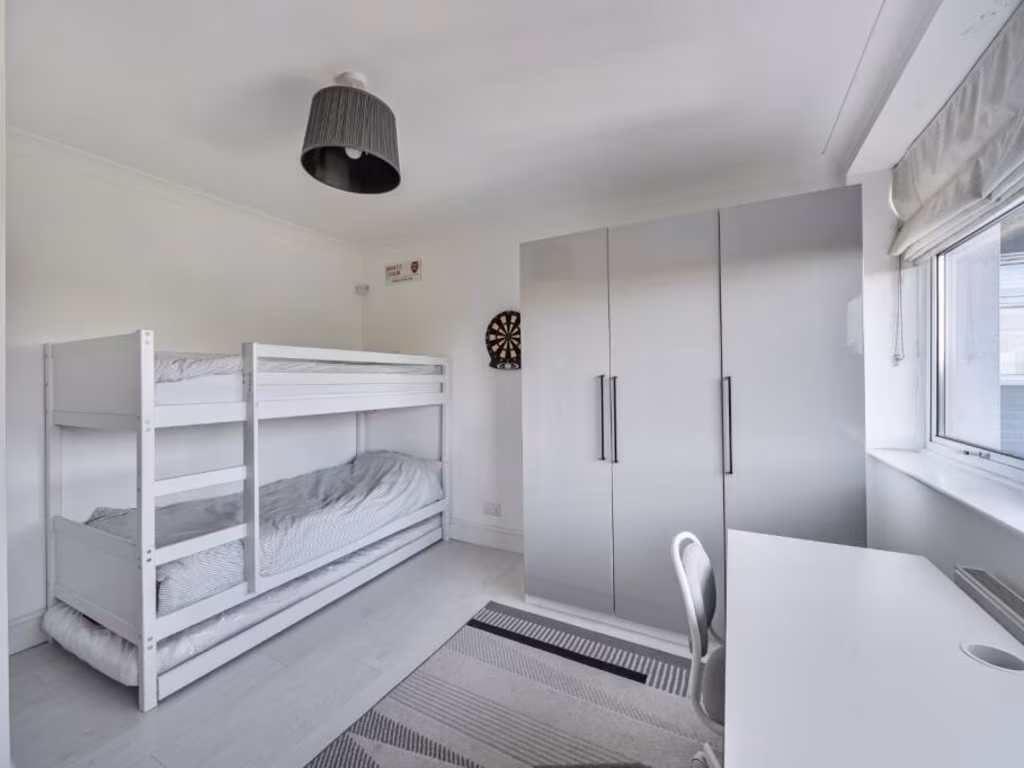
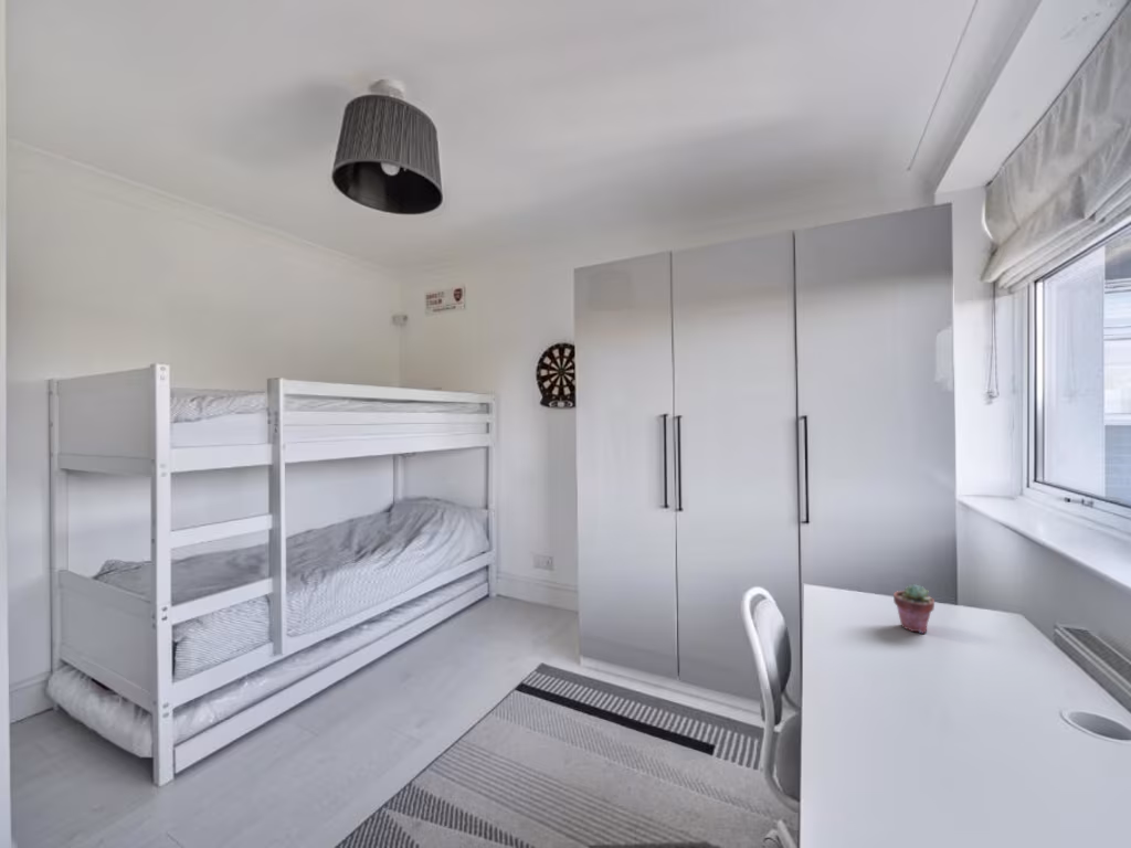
+ potted succulent [892,583,936,634]
